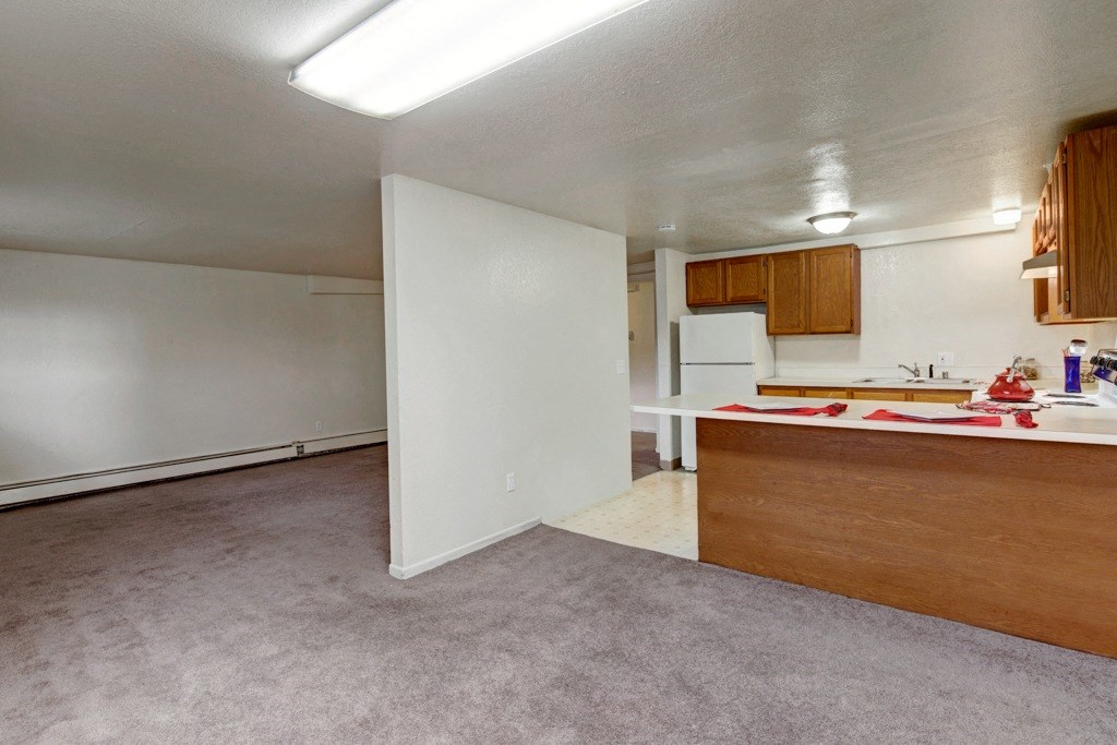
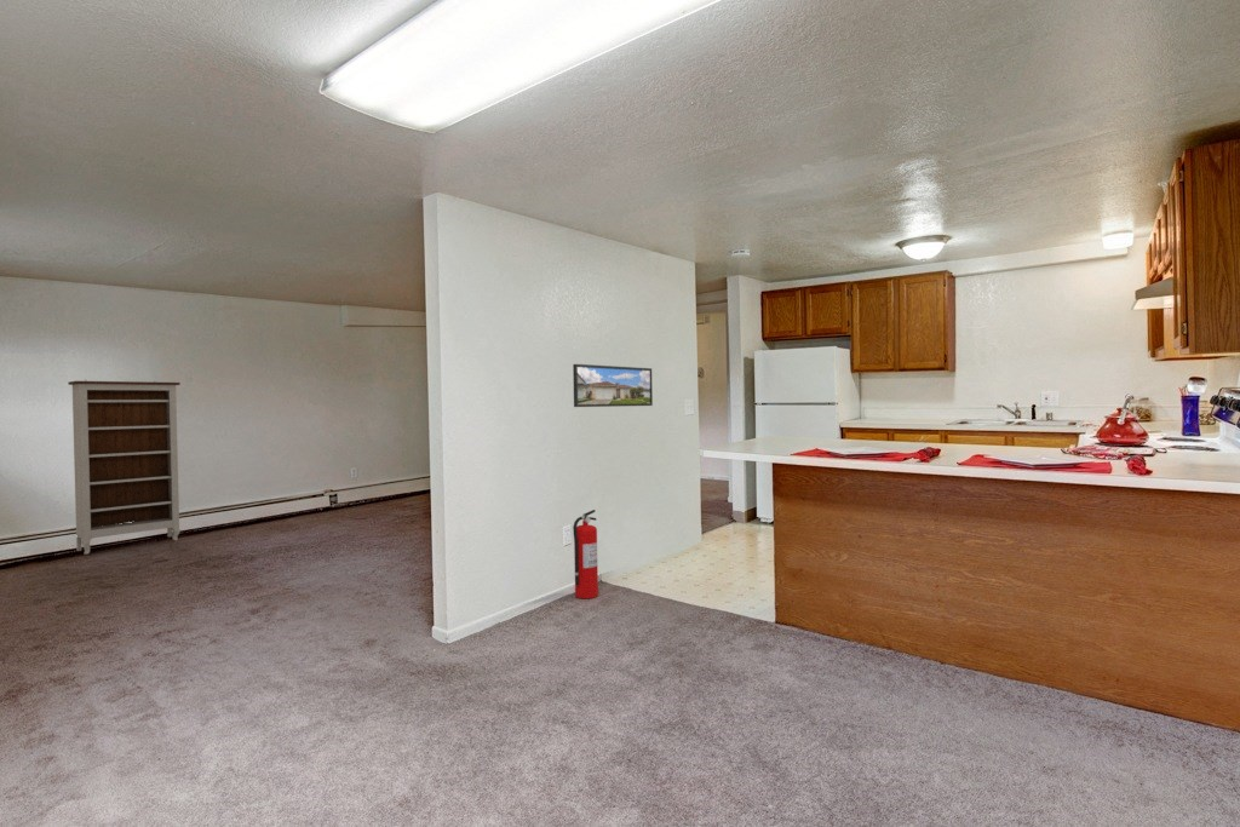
+ fire extinguisher [572,509,599,599]
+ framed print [572,363,654,408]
+ bookshelf [67,380,182,556]
